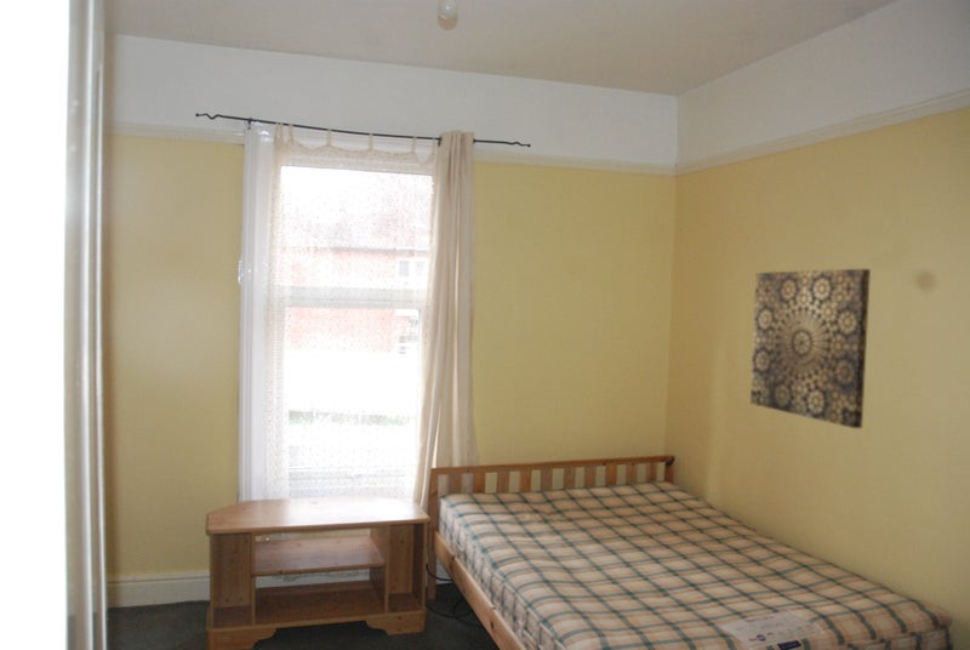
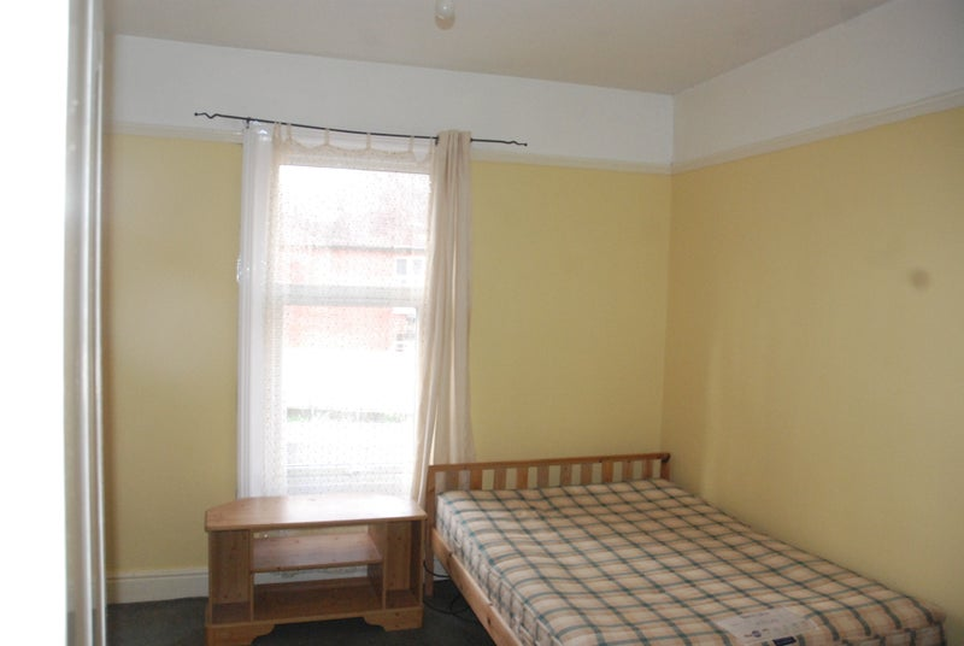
- wall art [749,268,872,429]
